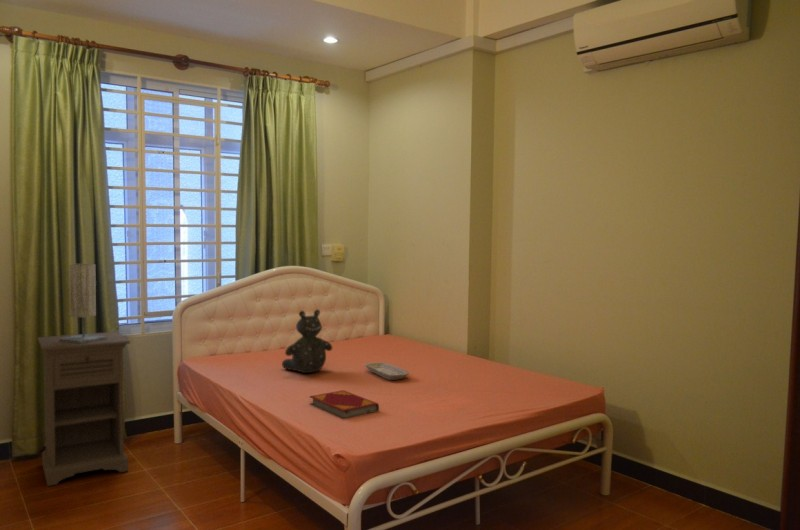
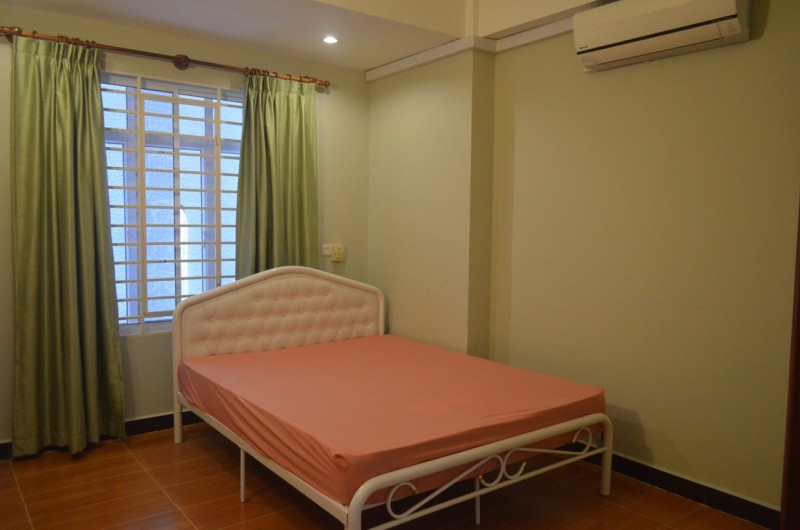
- table lamp [60,263,107,344]
- tray [363,361,410,381]
- hardback book [308,389,380,420]
- teddy bear [281,308,333,374]
- nightstand [36,331,131,487]
